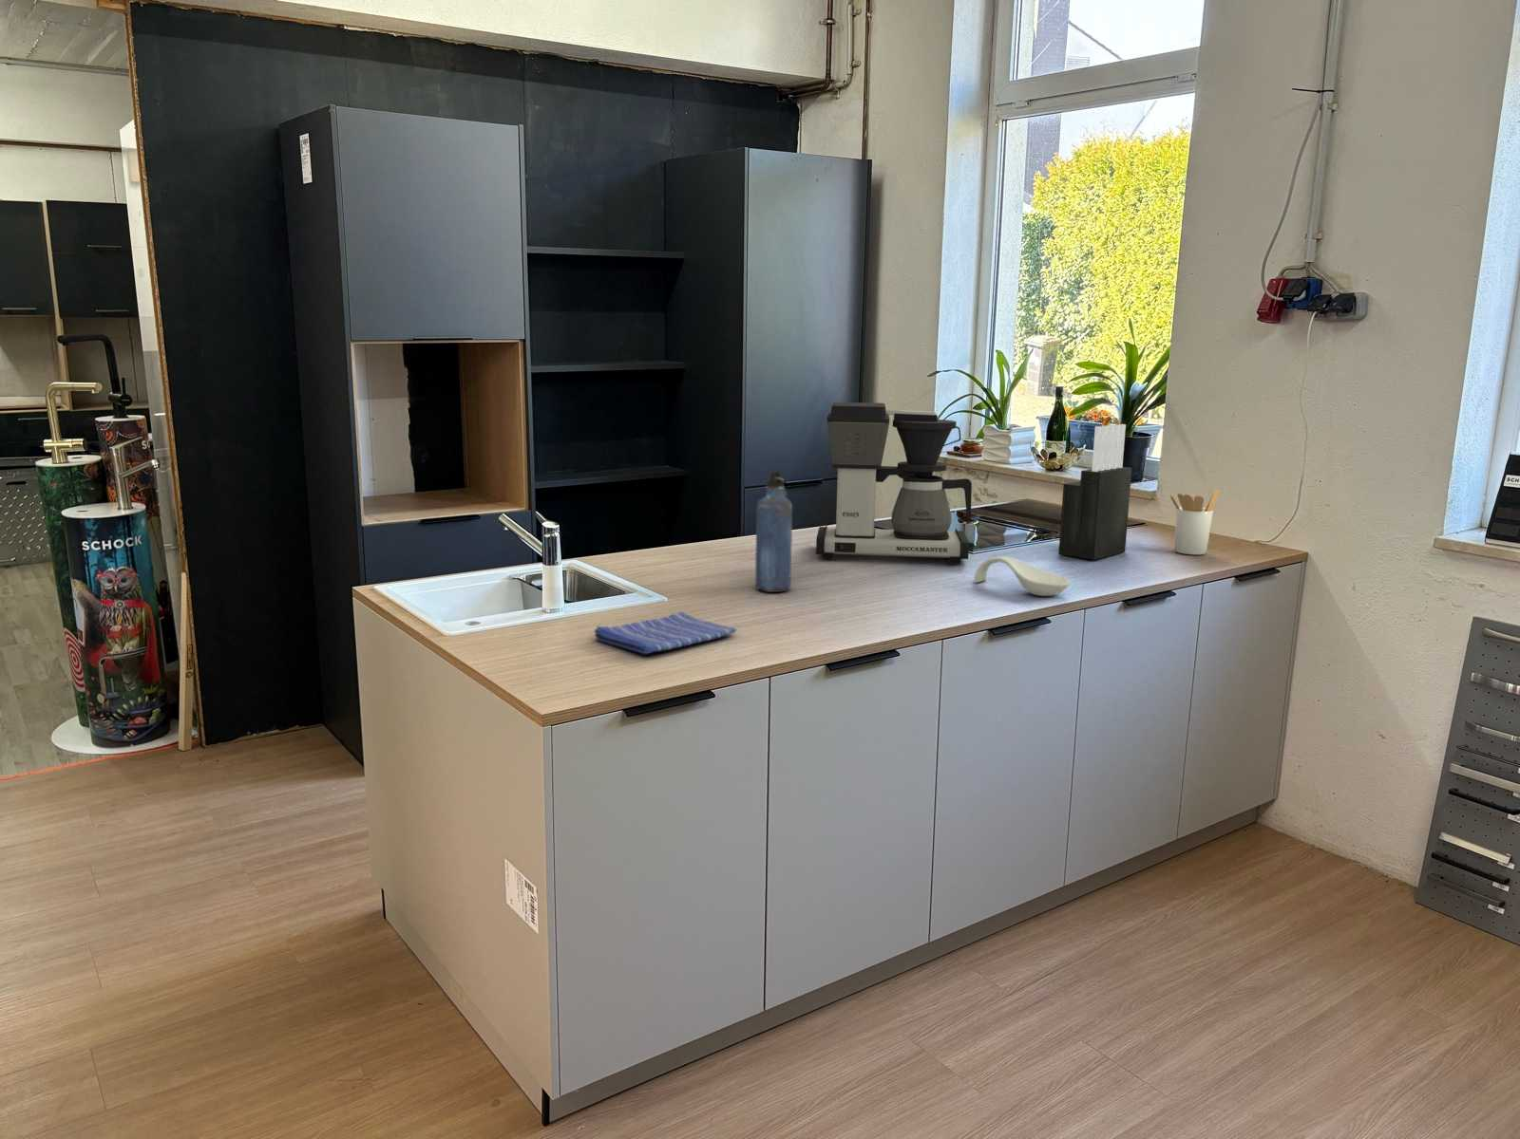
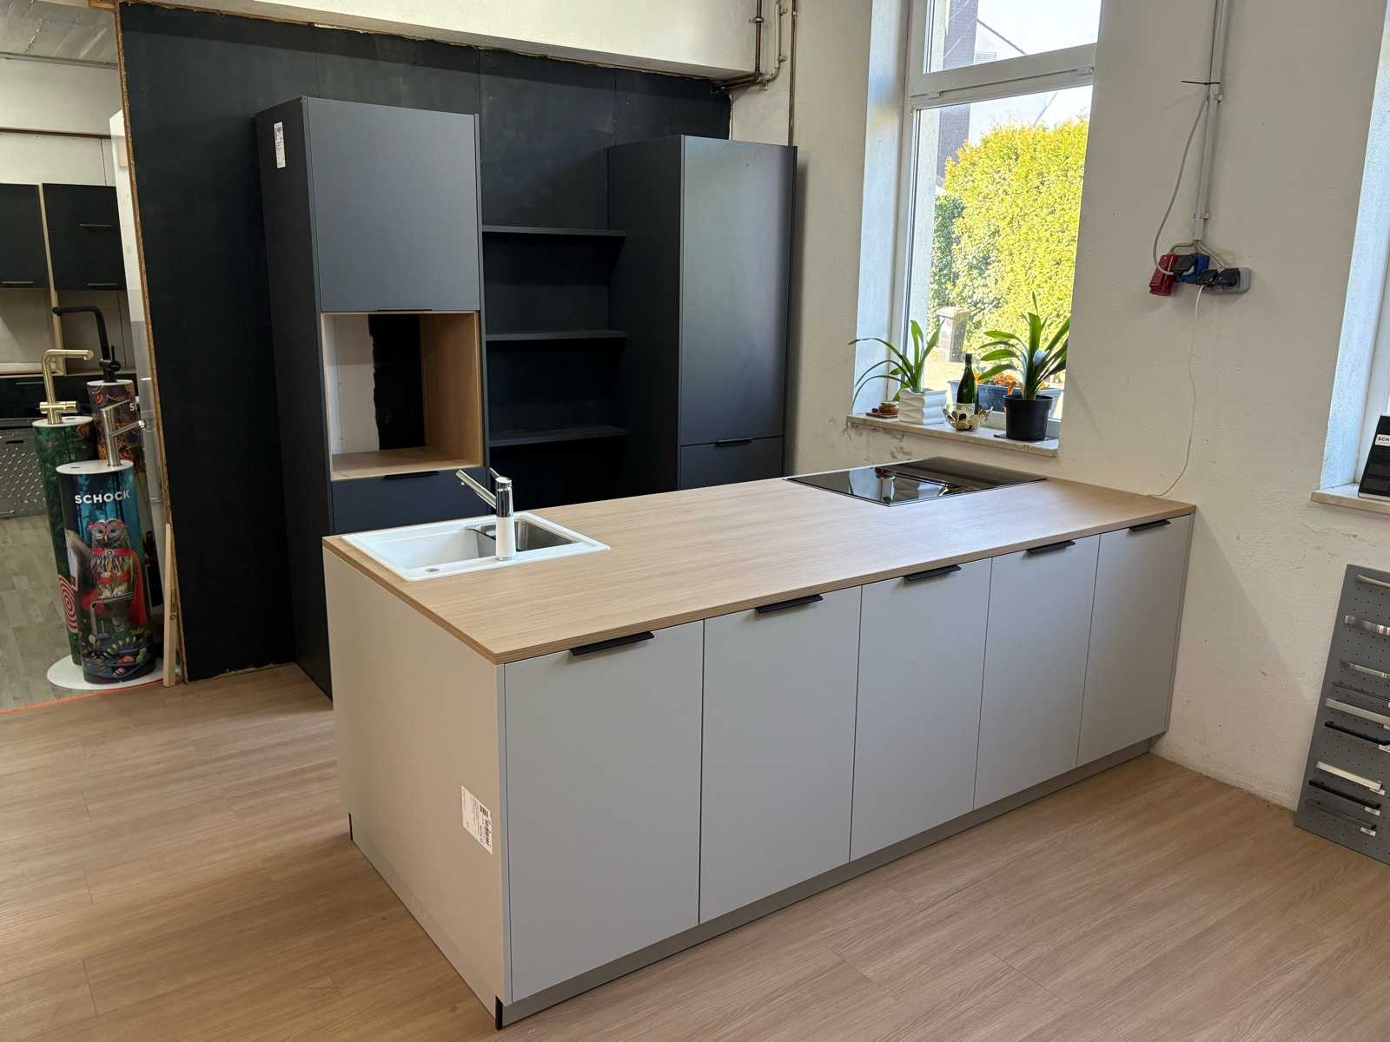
- coffee maker [815,402,973,565]
- utensil holder [1168,489,1221,555]
- water bottle [754,470,794,593]
- spoon rest [973,555,1071,597]
- dish towel [592,611,737,654]
- knife block [1057,424,1132,561]
